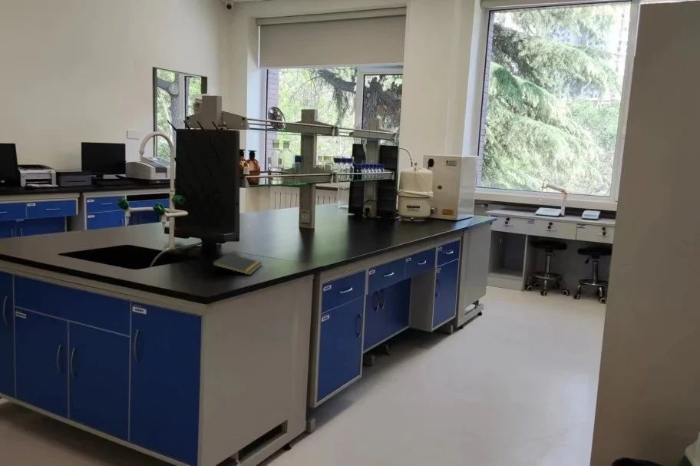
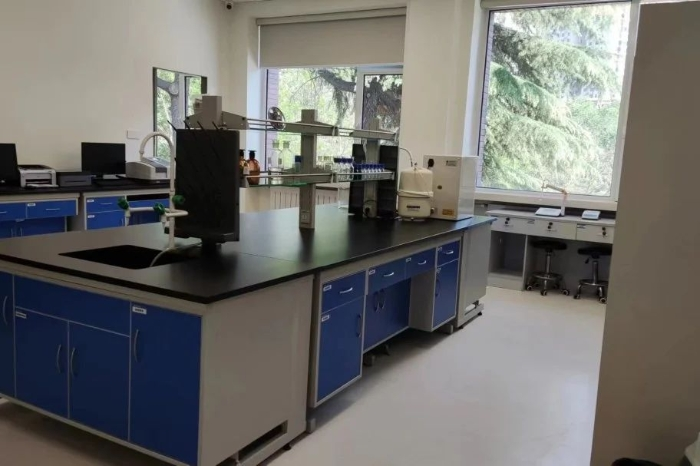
- notepad [212,252,263,276]
